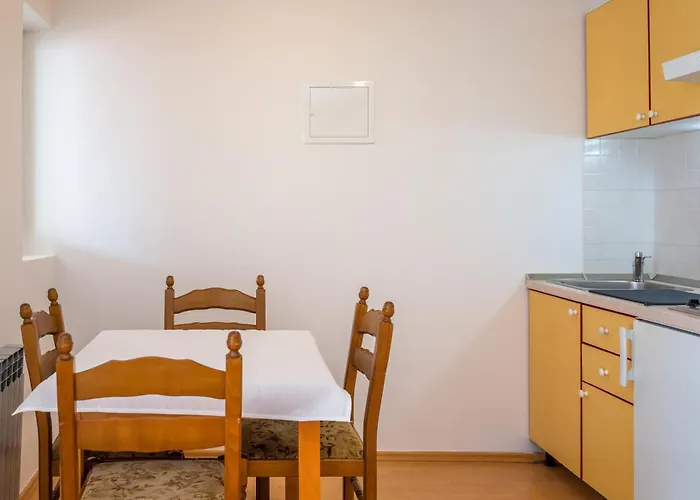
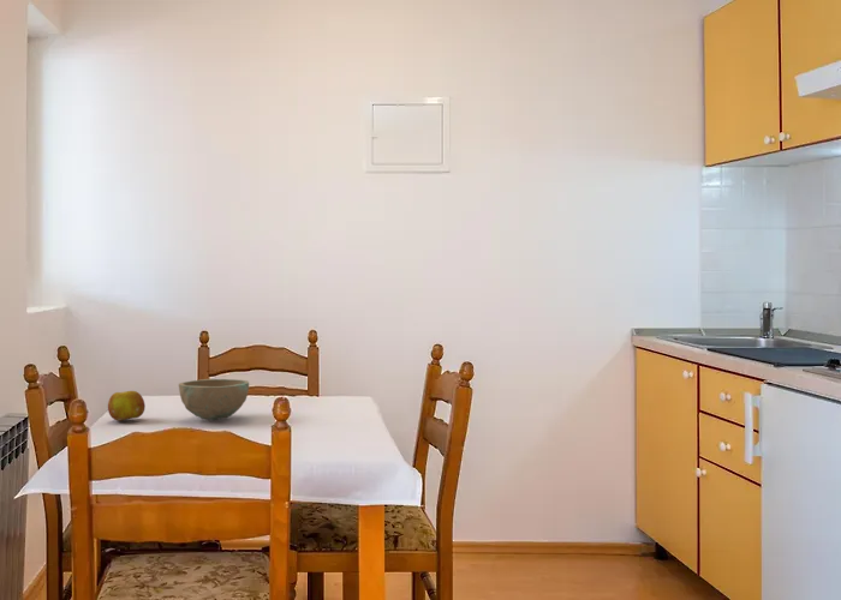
+ fruit [107,390,147,422]
+ bowl [178,378,250,421]
